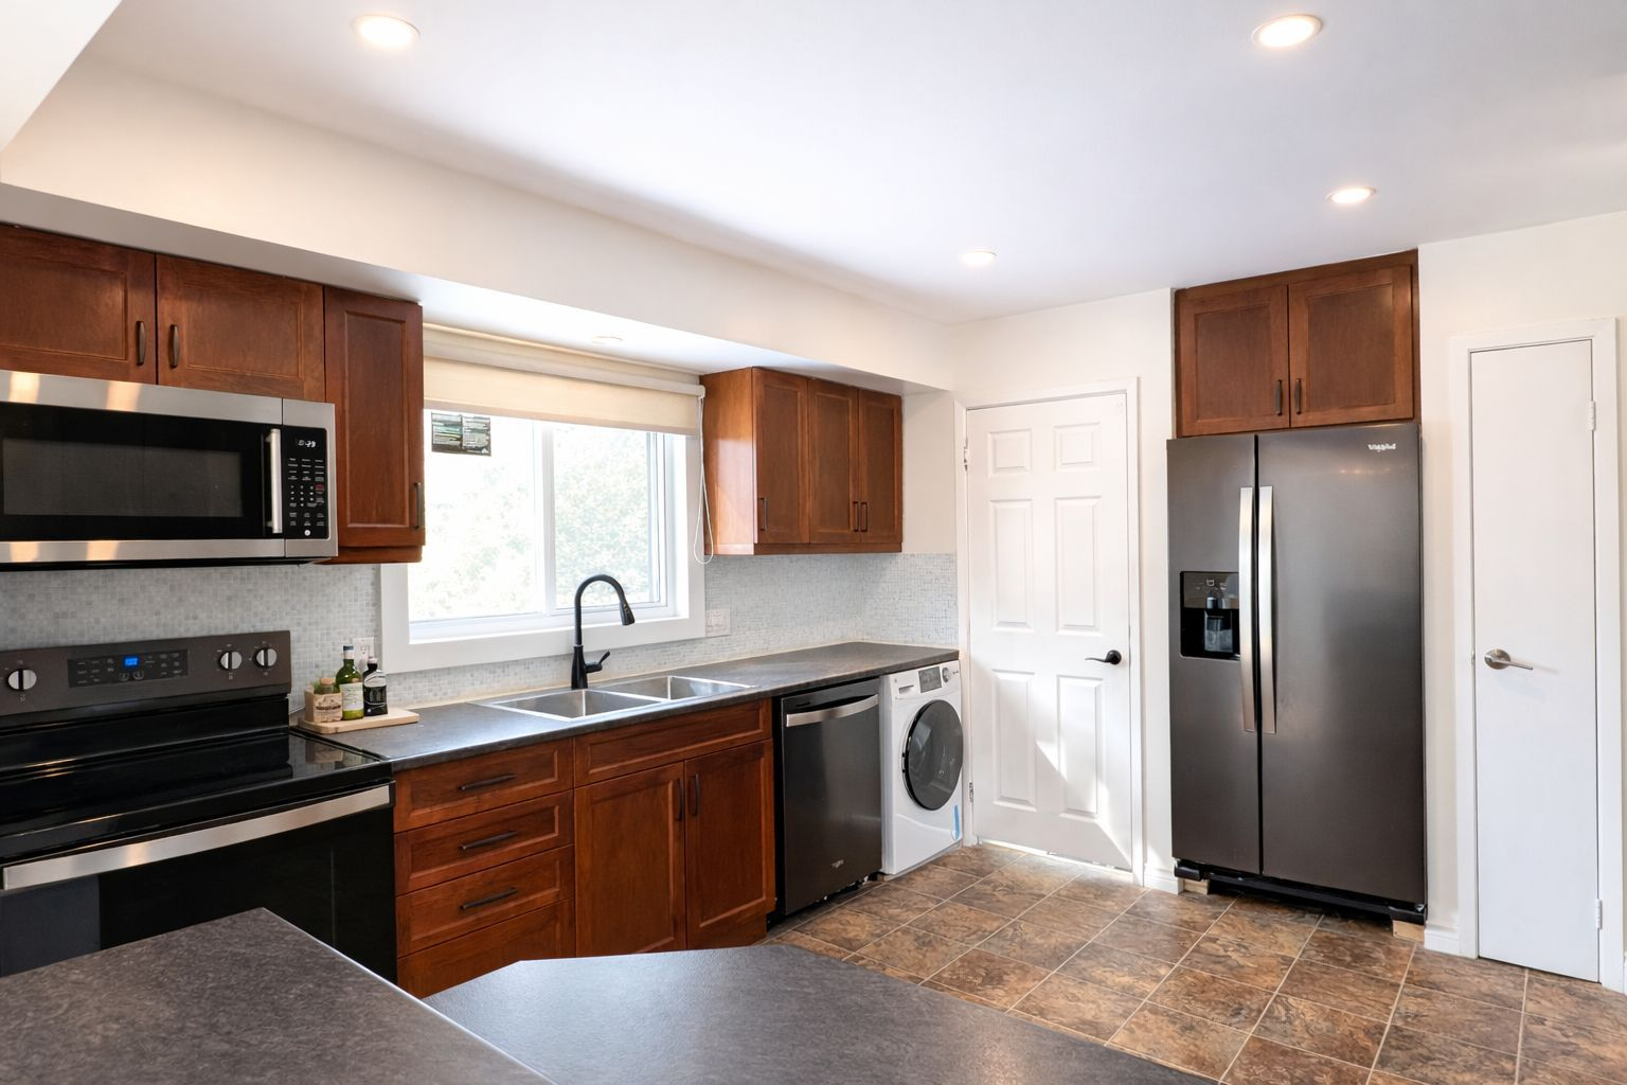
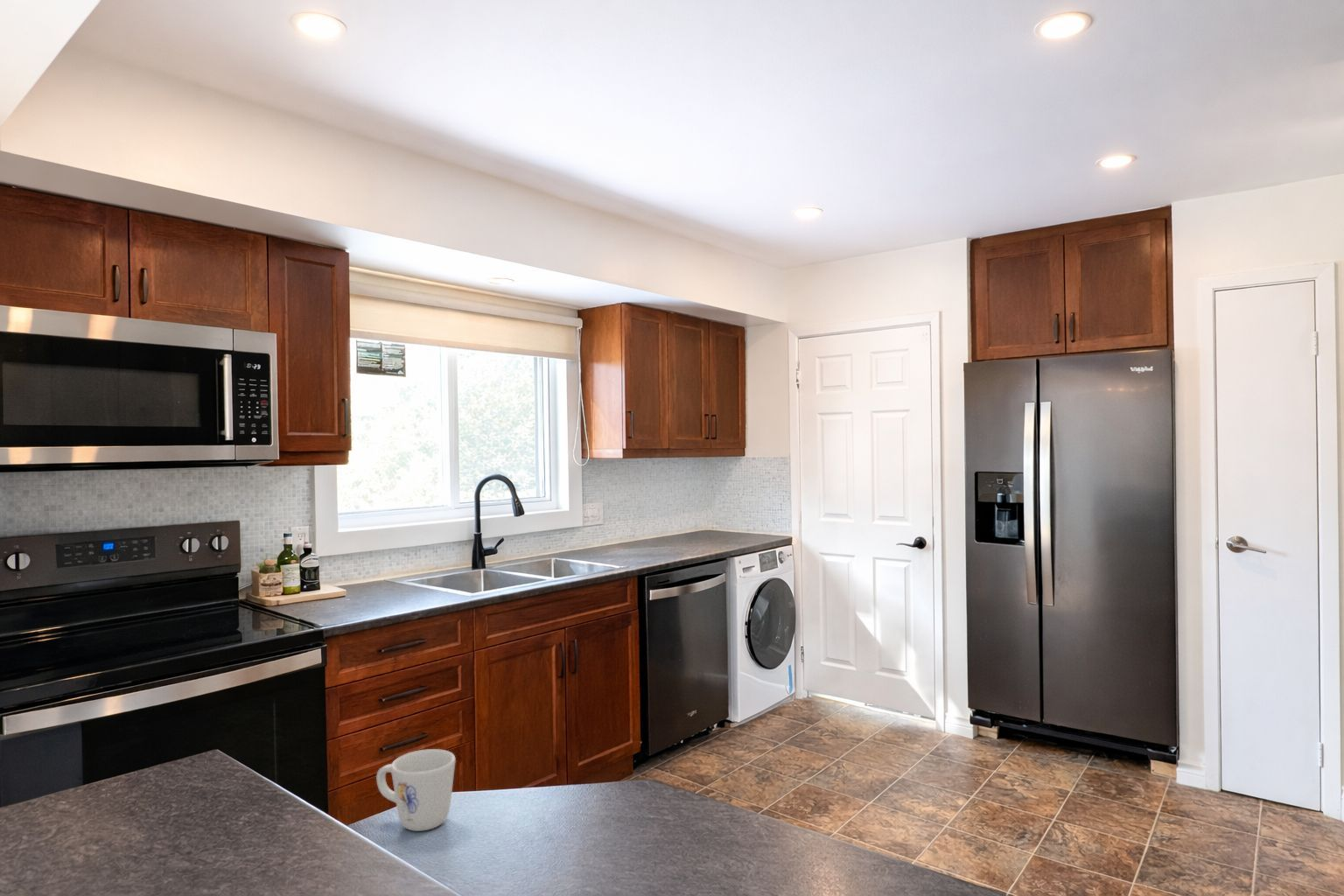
+ mug [375,748,457,832]
